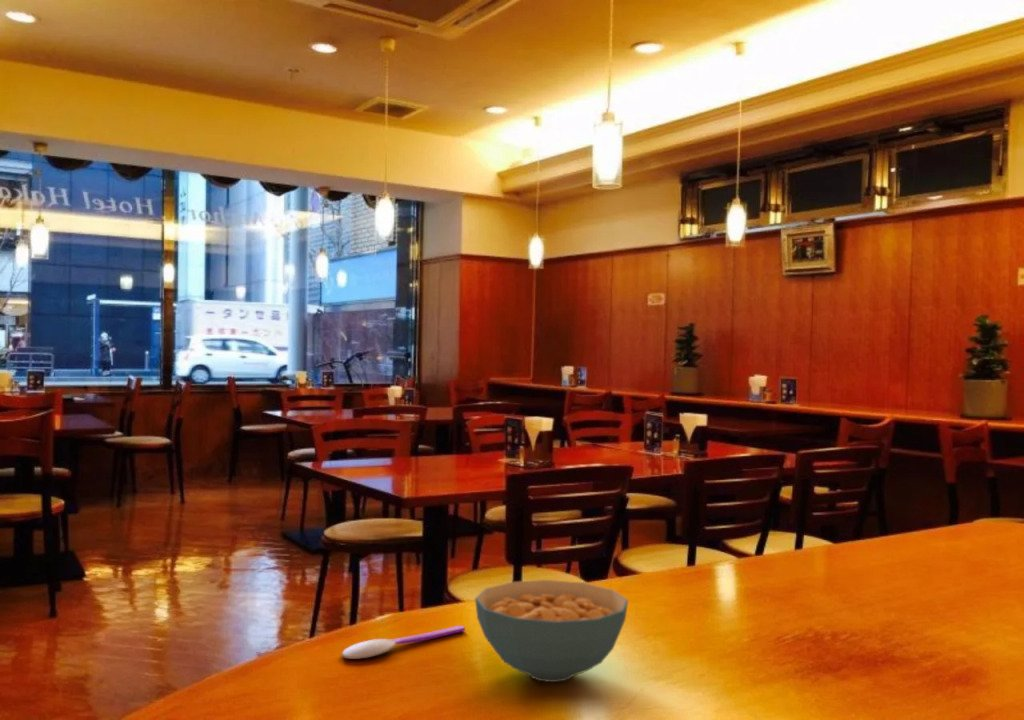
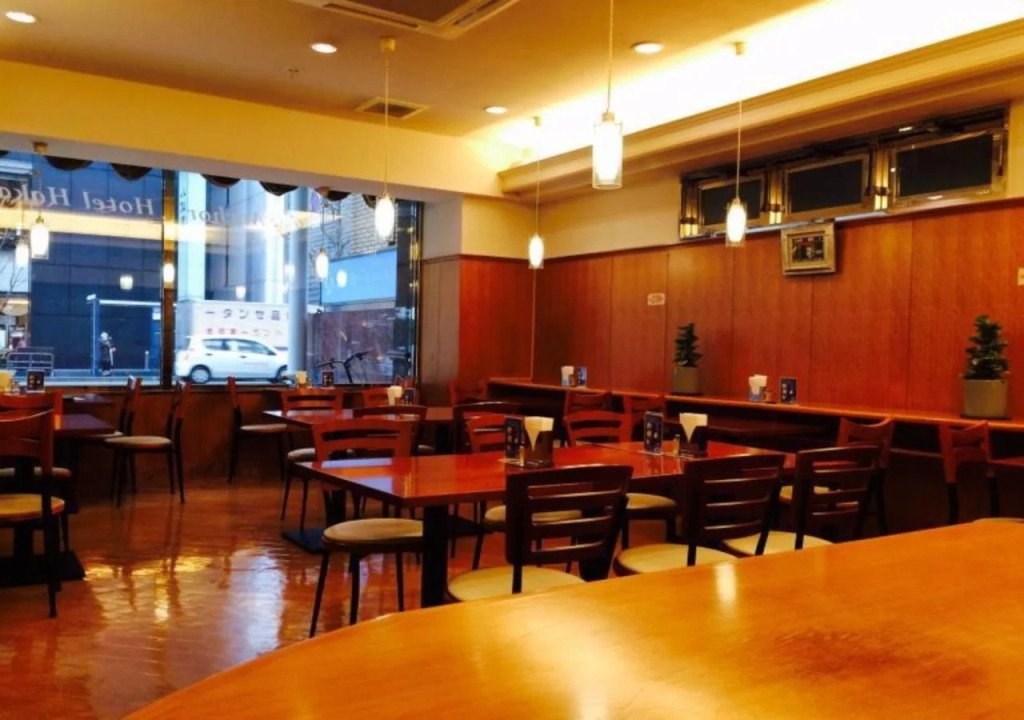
- spoon [341,625,466,660]
- cereal bowl [474,579,629,683]
